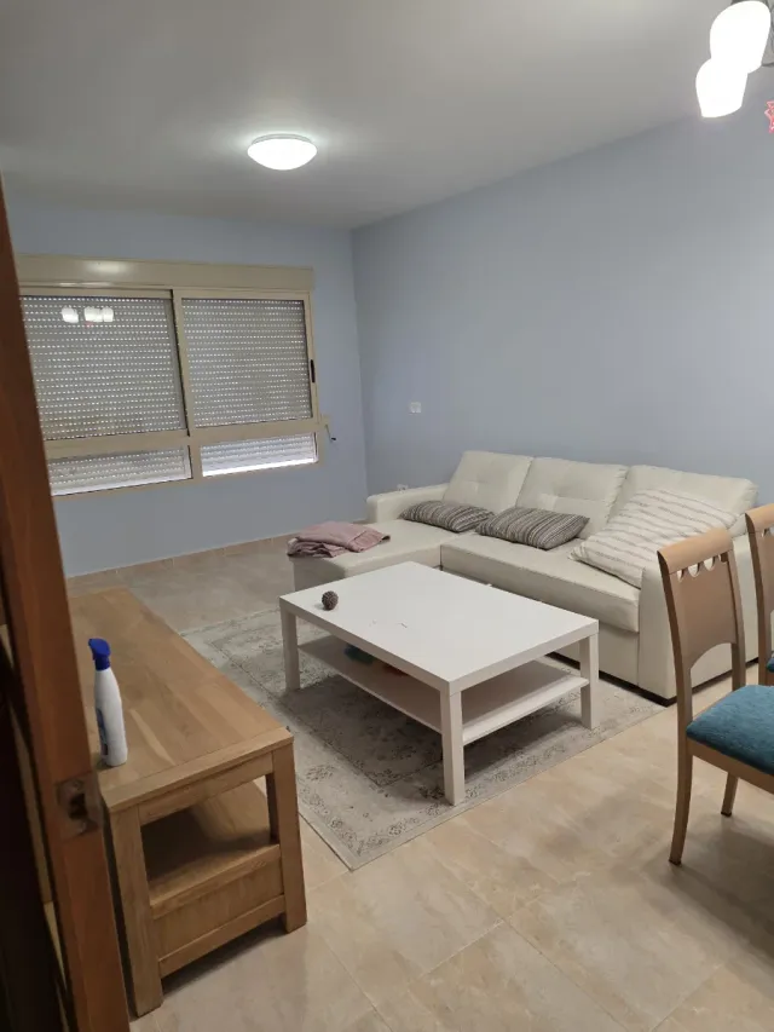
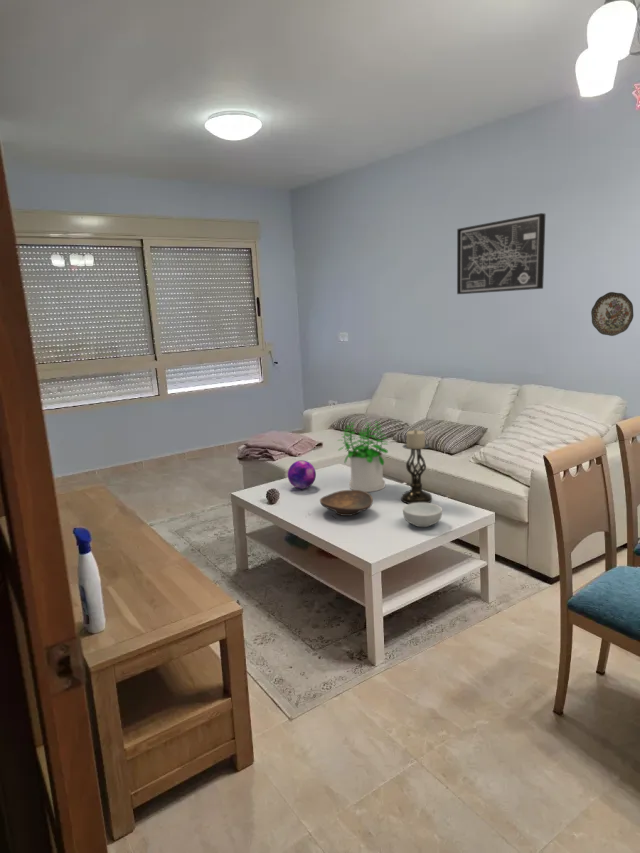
+ decorative plate [590,291,634,337]
+ potted plant [336,420,389,493]
+ wall art [456,212,546,295]
+ decorative orb [287,459,317,490]
+ cereal bowl [402,502,443,528]
+ decorative bowl [319,489,374,517]
+ candle holder [400,428,433,504]
